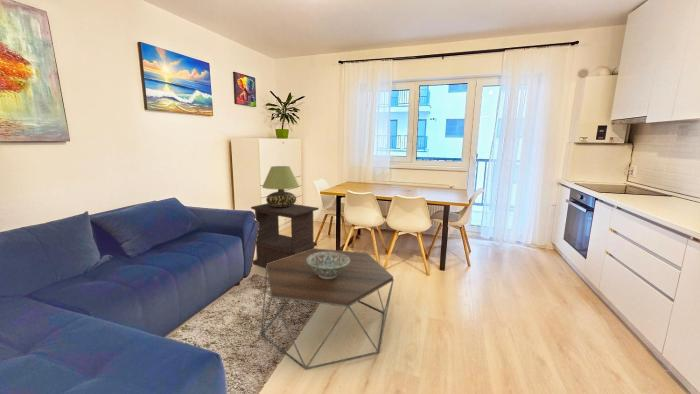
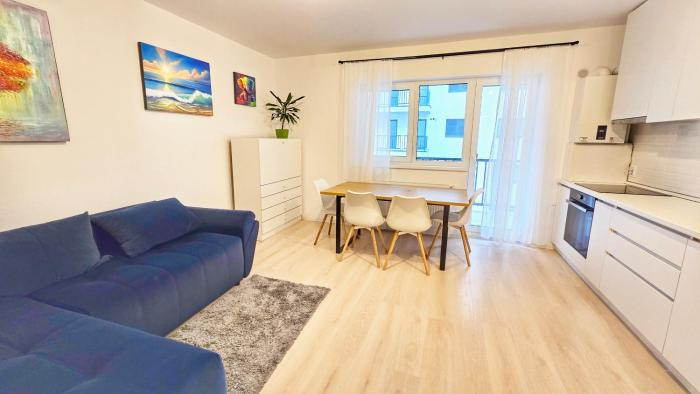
- decorative bowl [306,252,350,279]
- coffee table [260,247,395,370]
- side table [250,202,320,269]
- table lamp [261,165,300,207]
